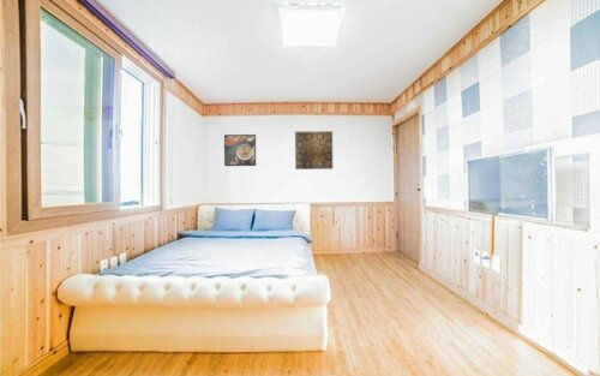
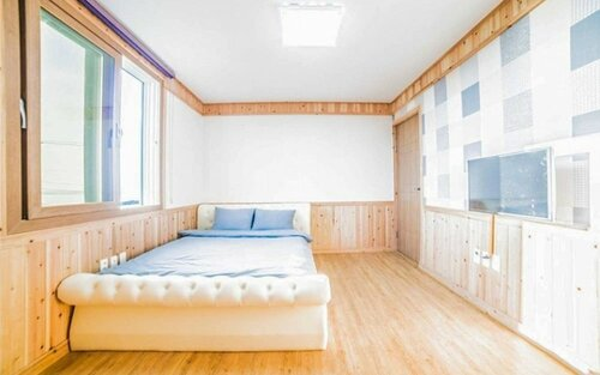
- wall art [294,130,334,171]
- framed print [223,133,257,167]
